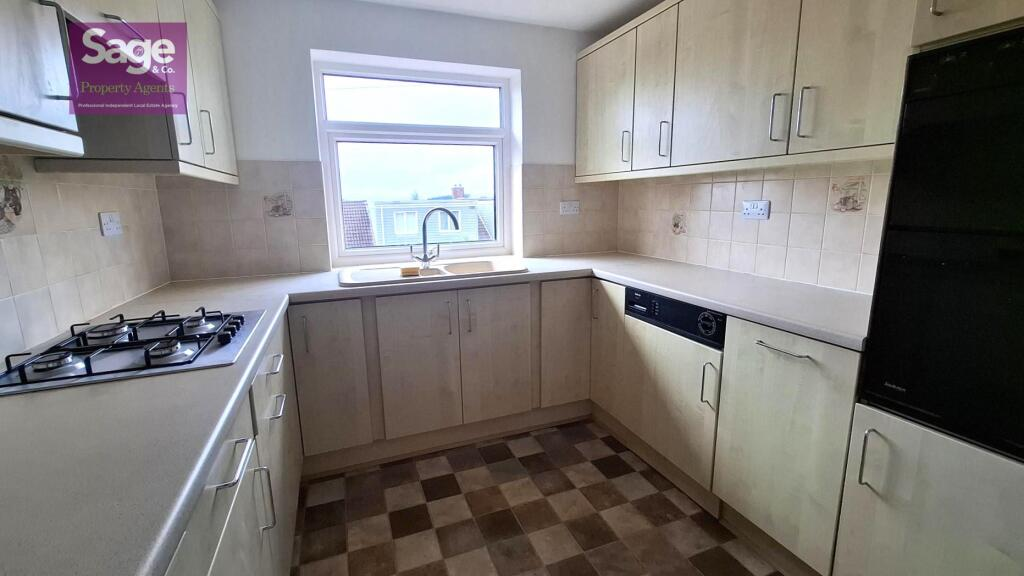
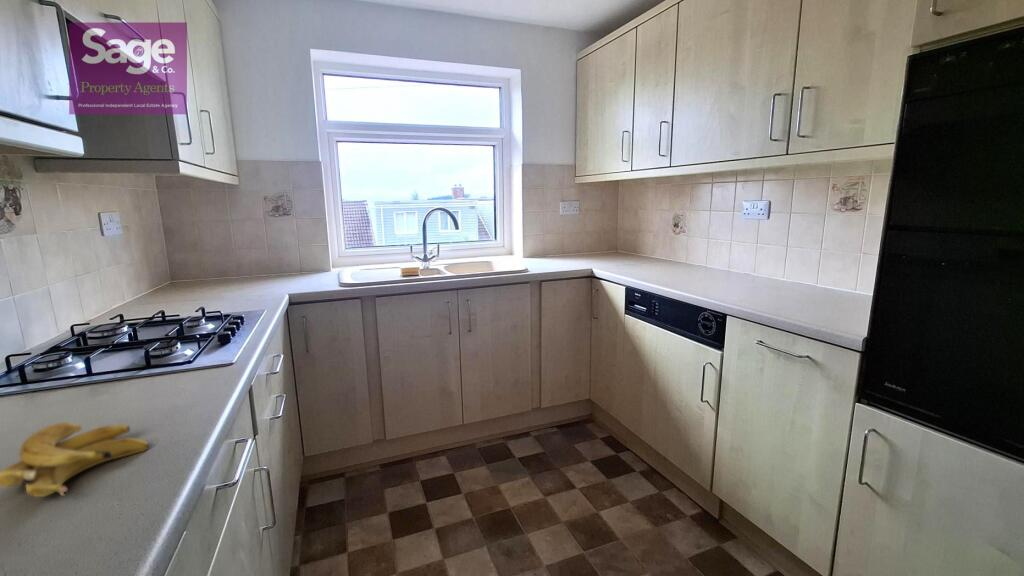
+ banana [0,422,149,498]
